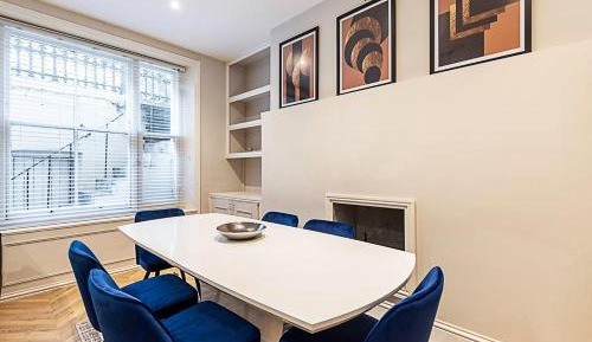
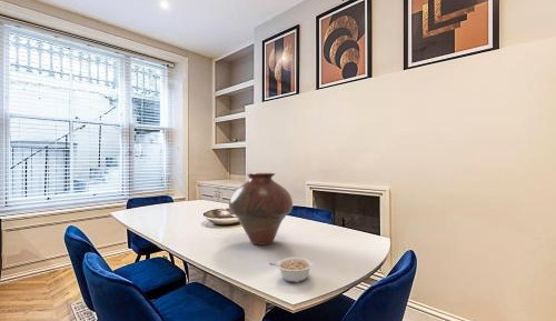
+ vase [228,172,294,247]
+ legume [268,255,314,283]
